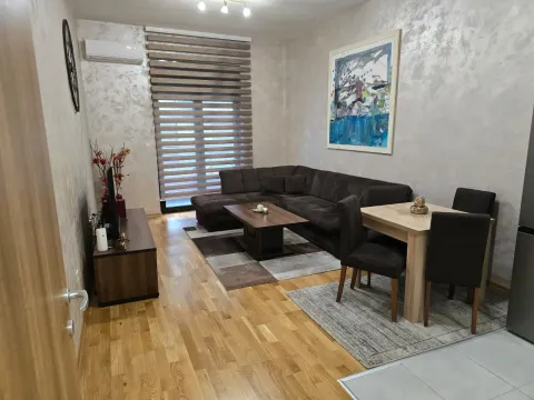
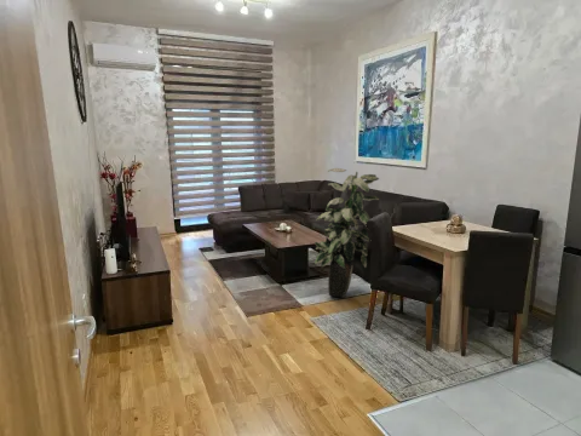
+ indoor plant [313,167,381,299]
